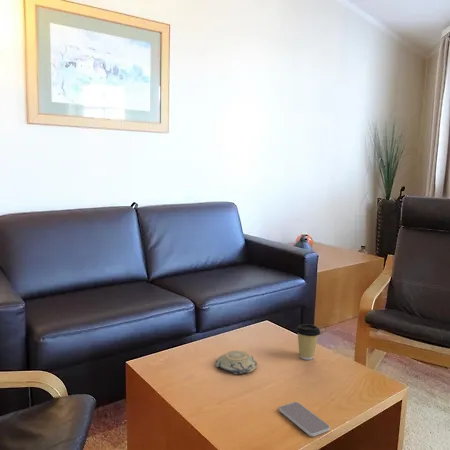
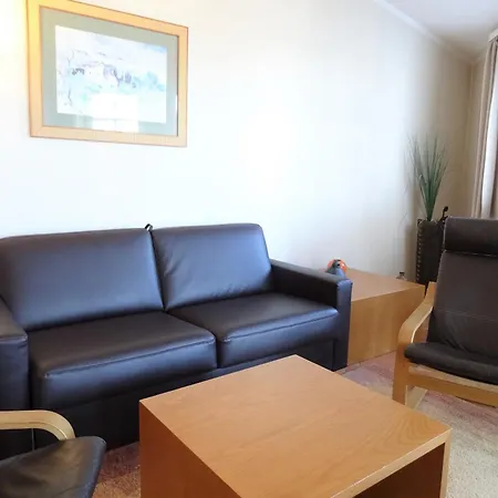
- smartphone [278,401,331,437]
- decorative bowl [215,350,258,375]
- coffee cup [295,323,321,361]
